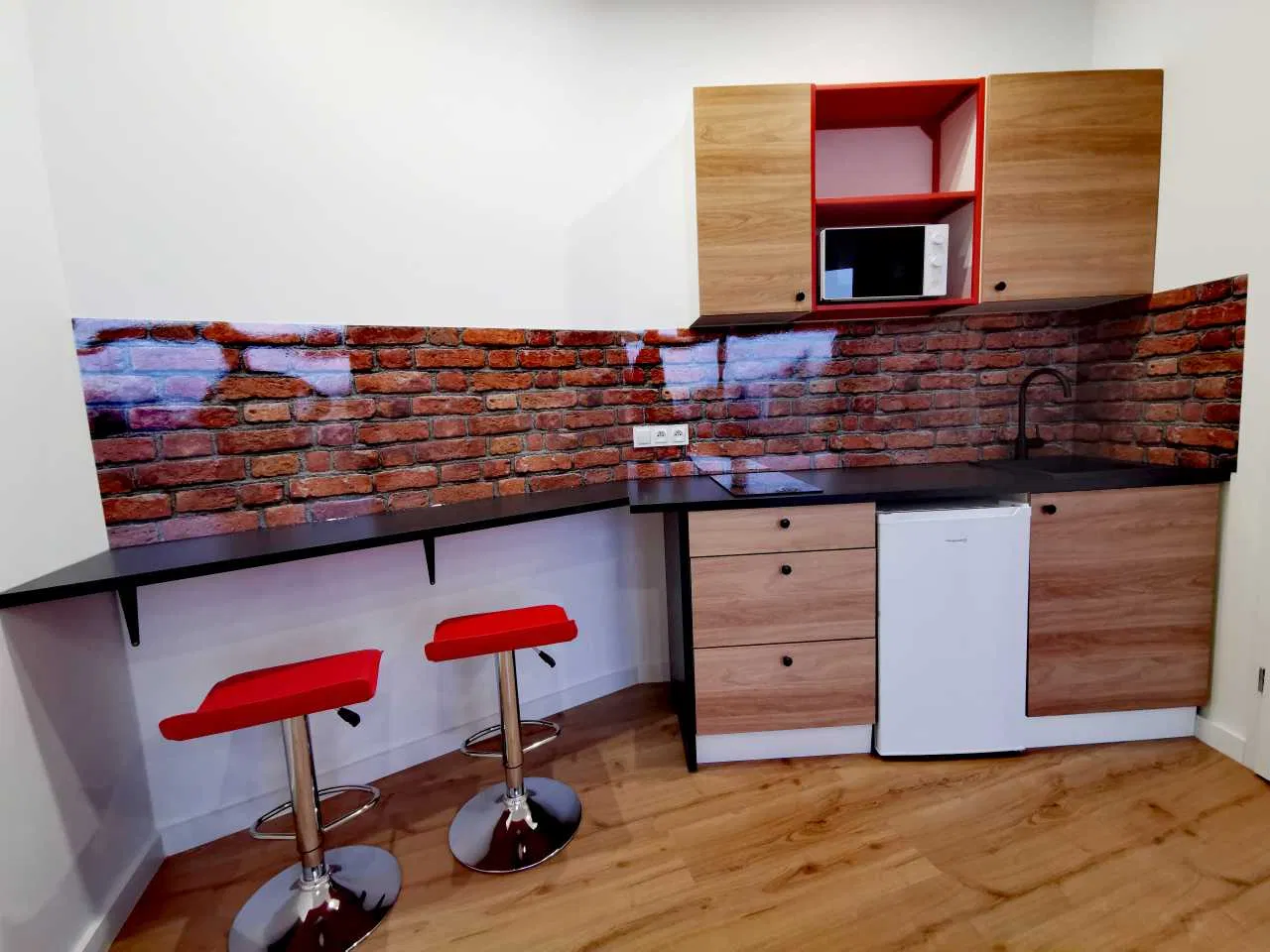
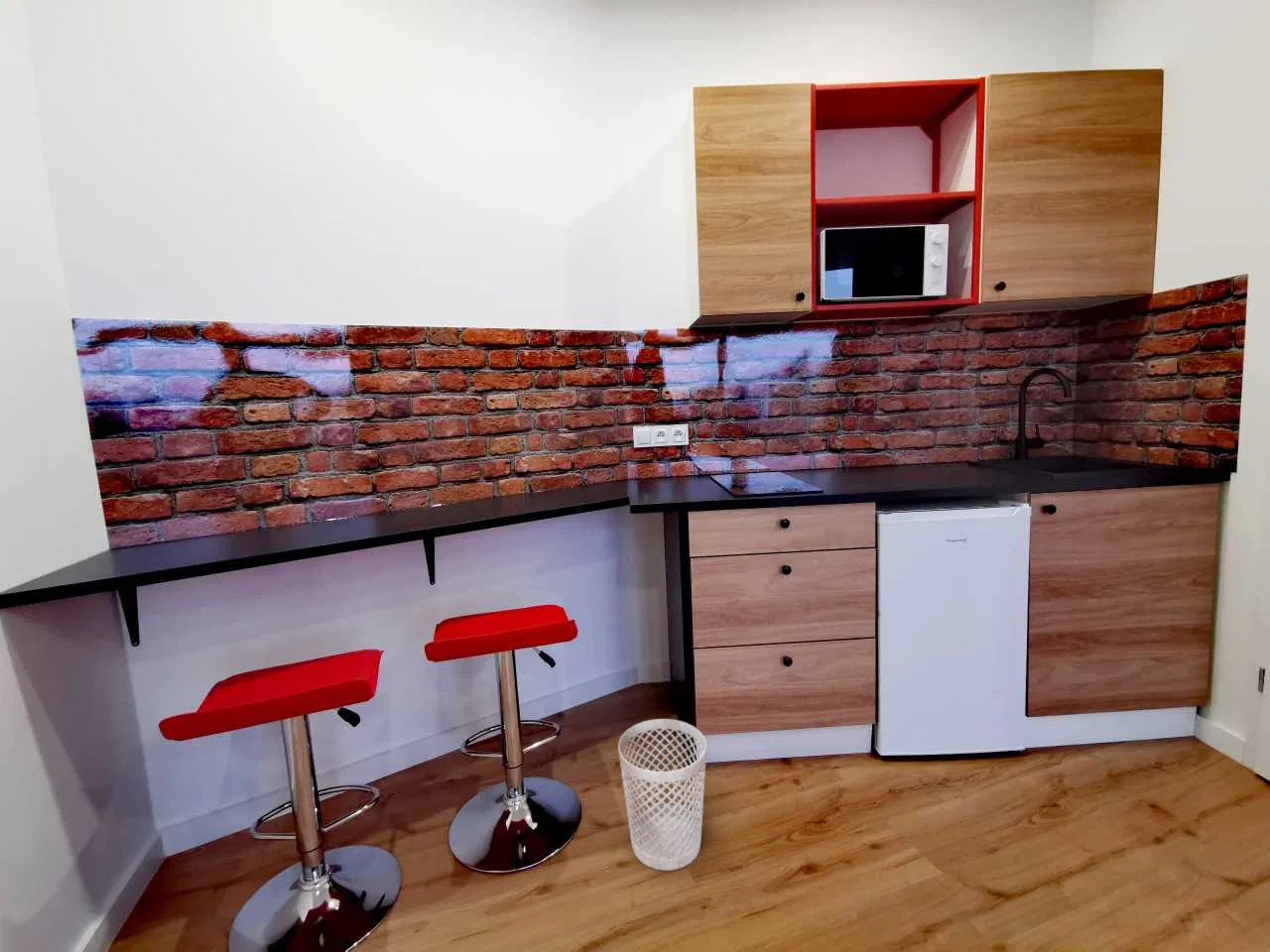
+ wastebasket [617,718,707,872]
